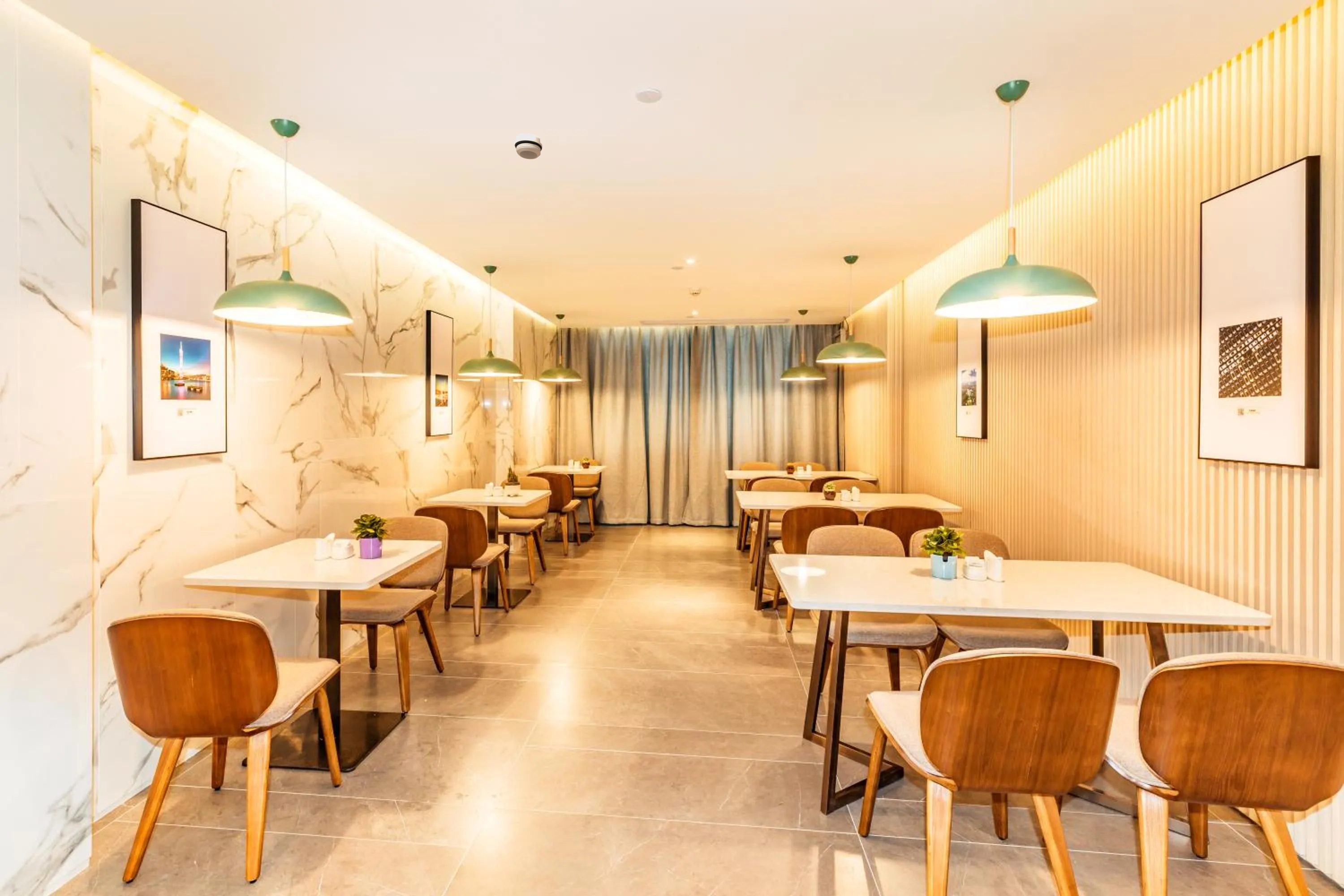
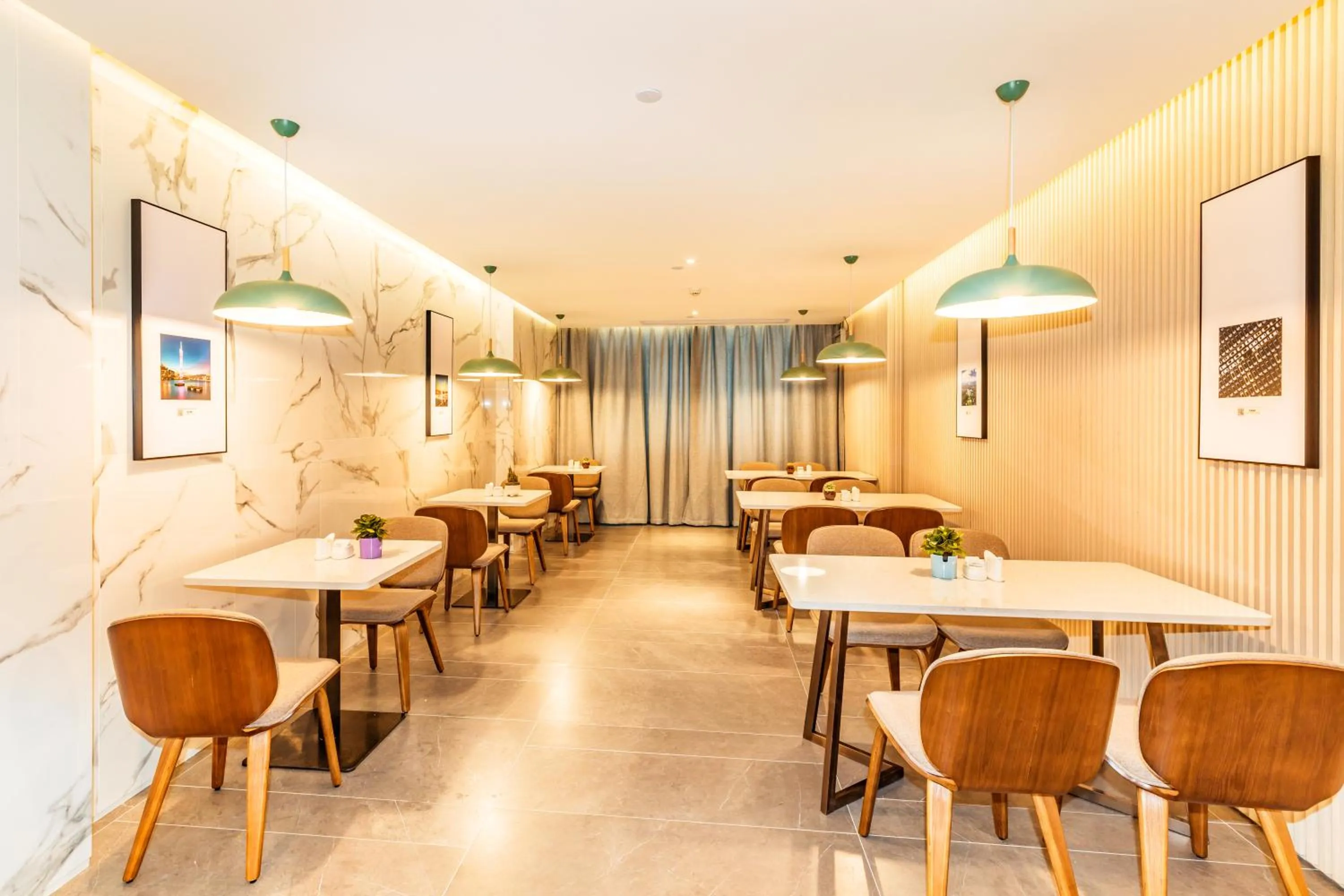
- smoke detector [514,133,543,159]
